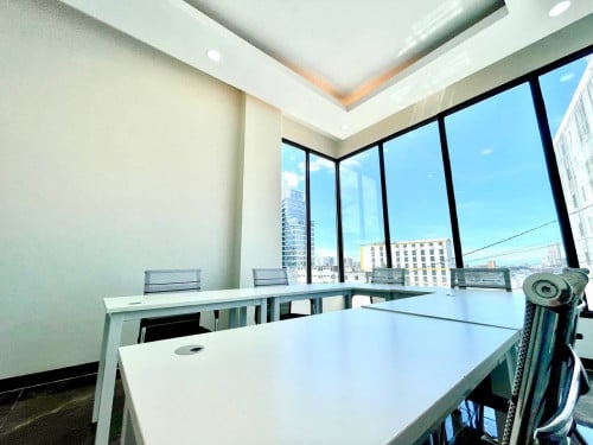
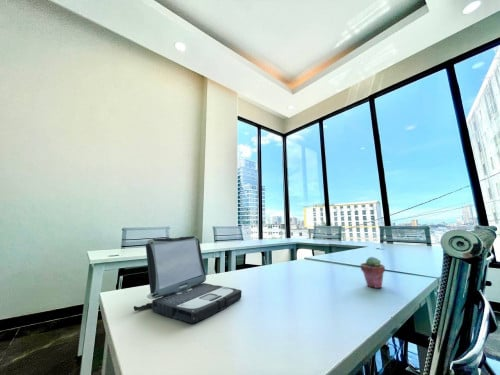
+ potted succulent [359,256,386,289]
+ laptop [133,235,243,324]
